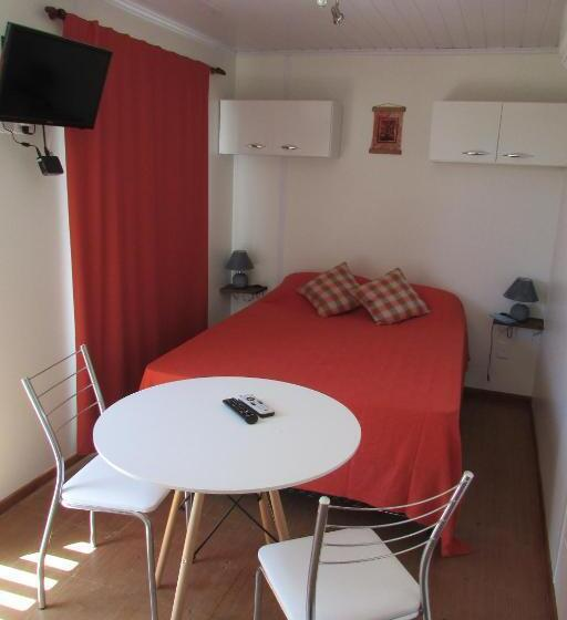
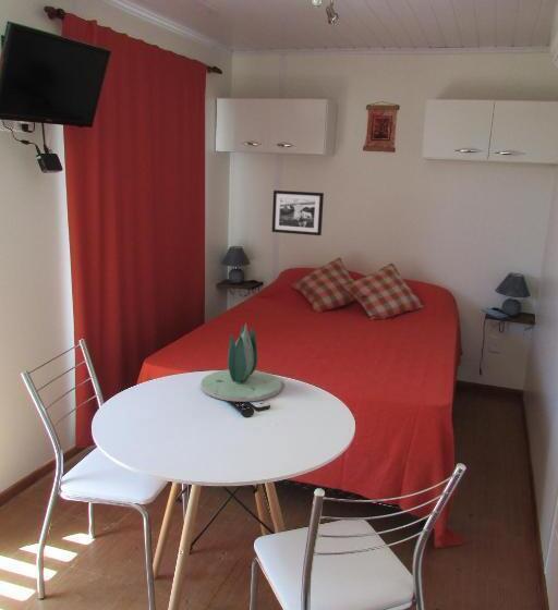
+ succulent plant [201,322,282,403]
+ picture frame [271,190,325,236]
